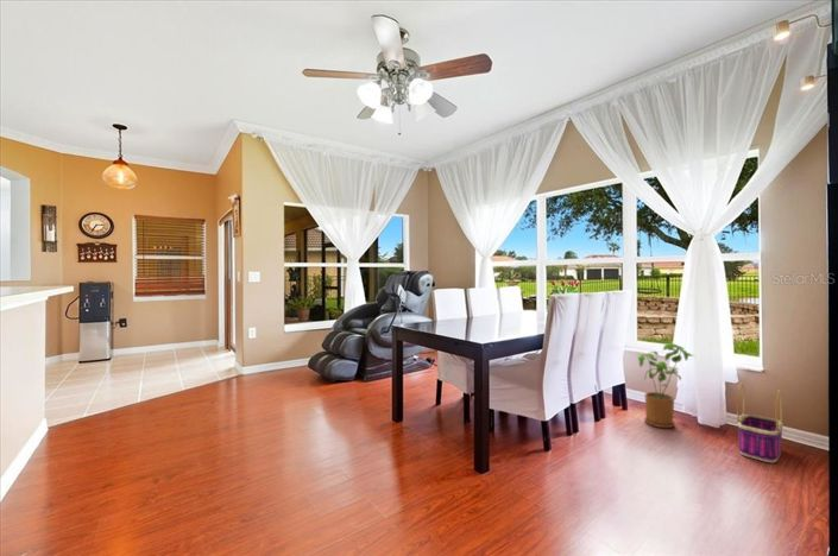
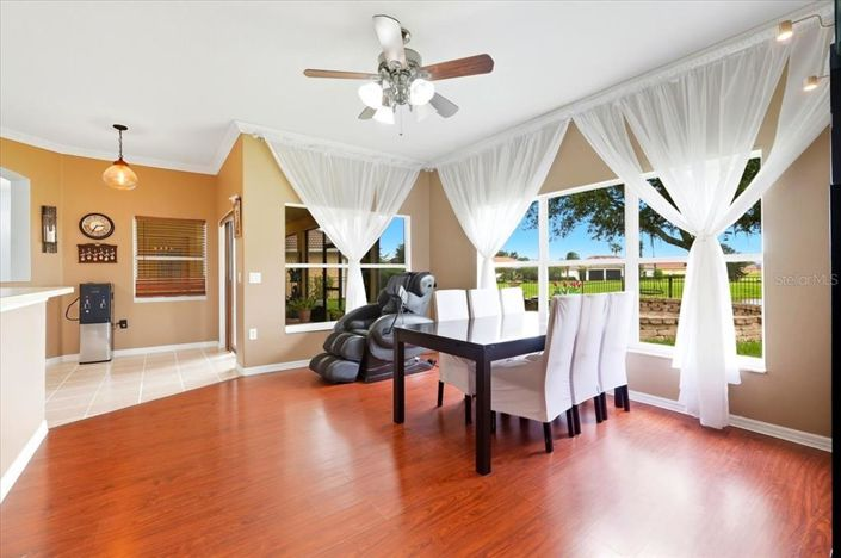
- basket [736,383,785,463]
- house plant [637,342,694,429]
